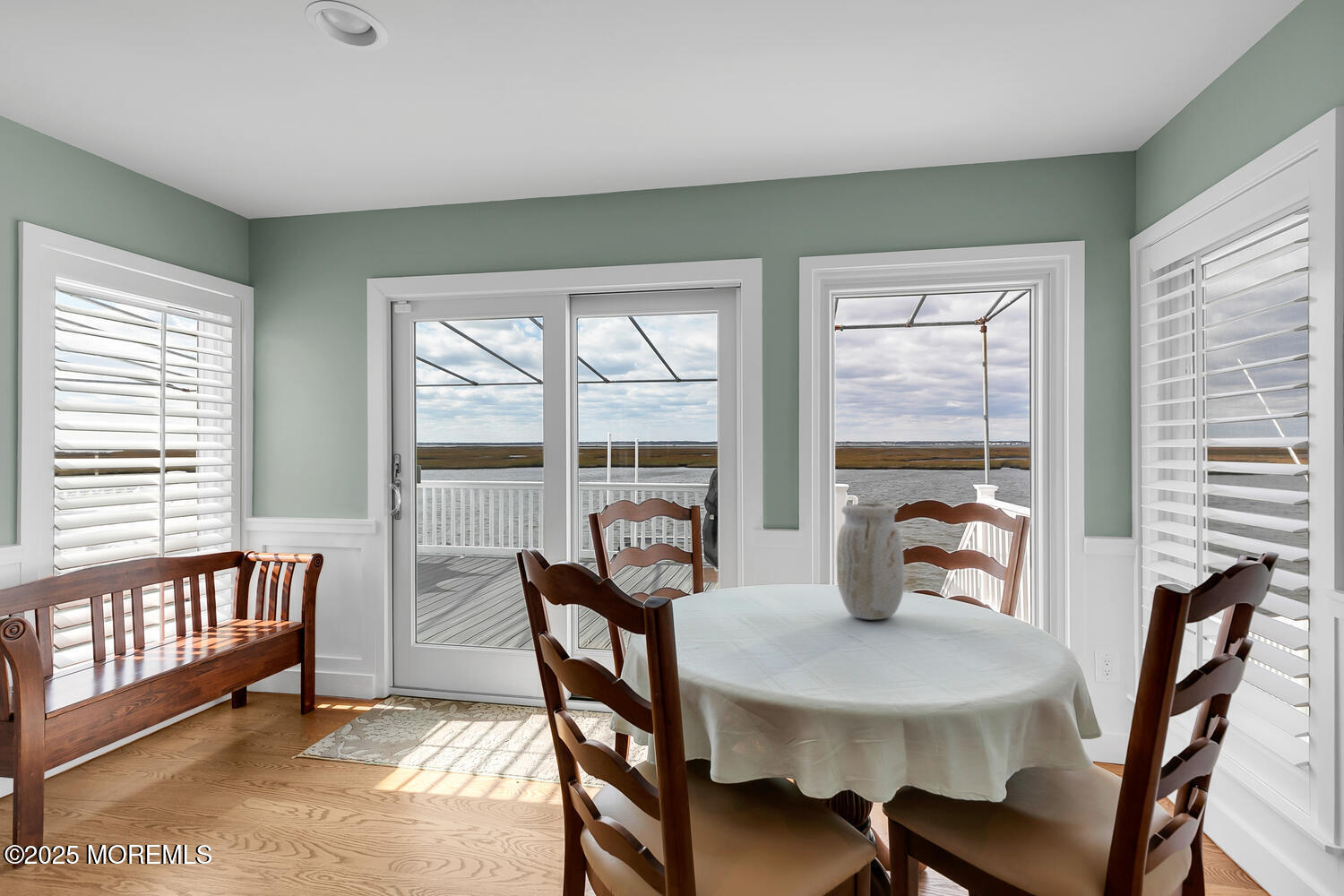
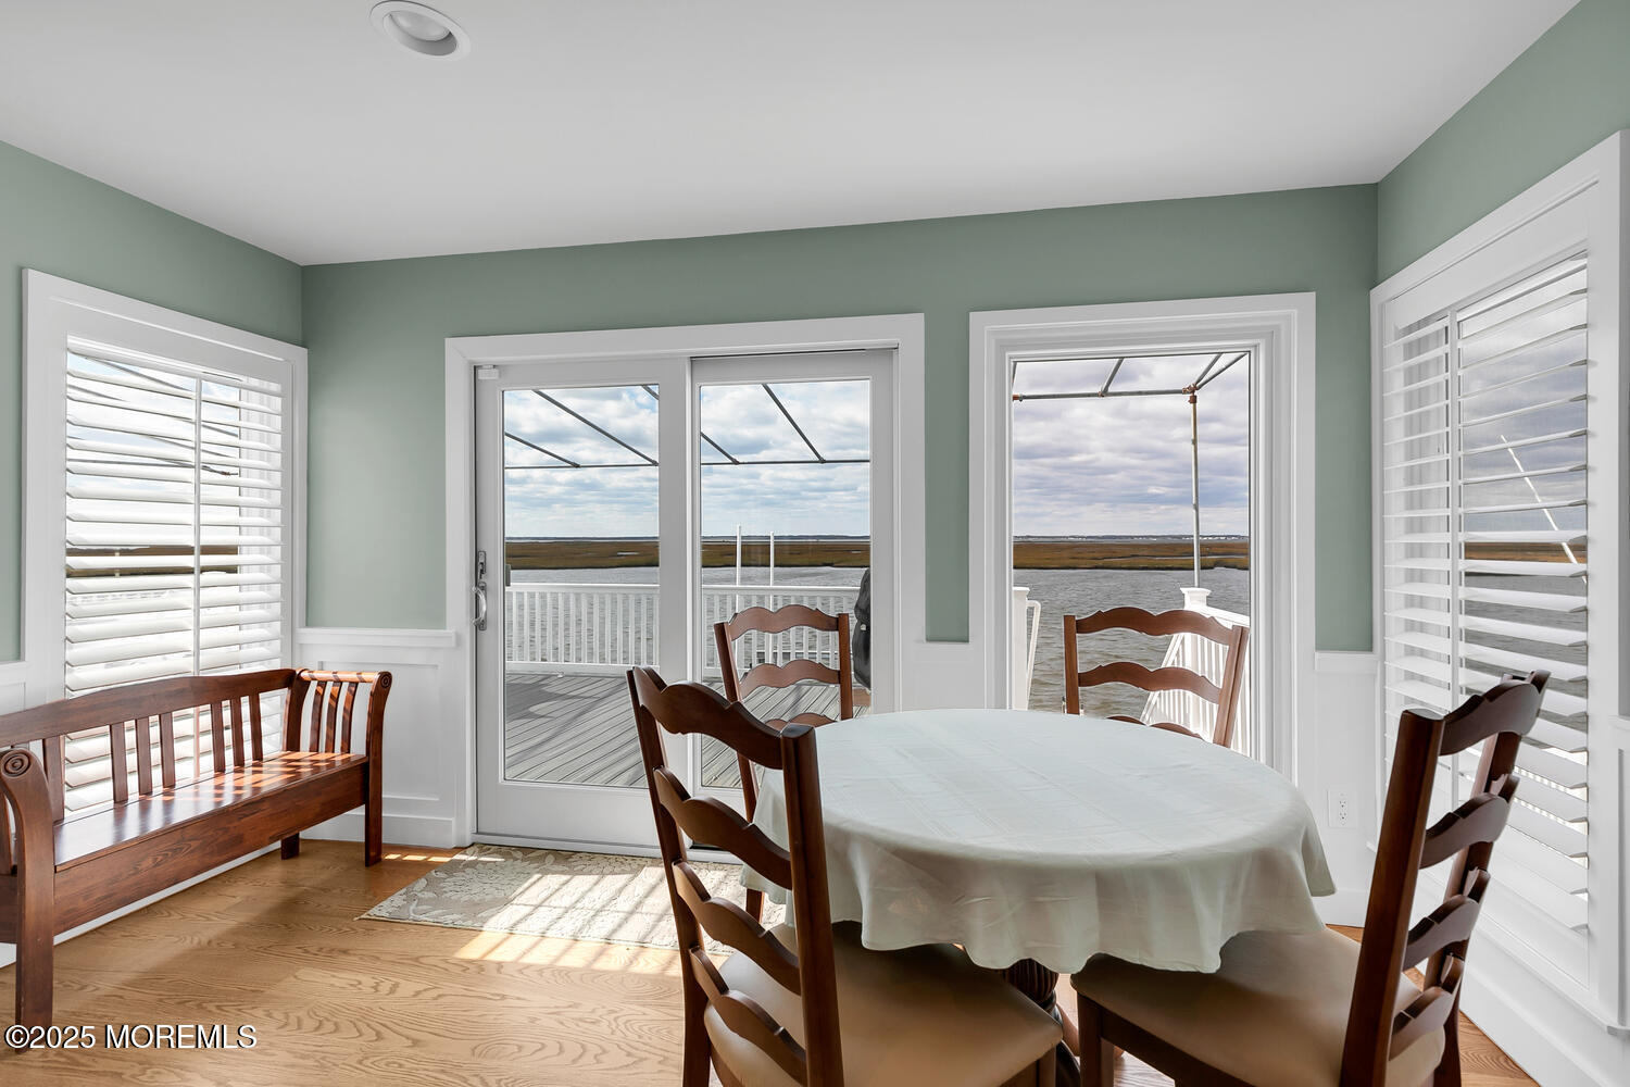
- vase [835,502,905,620]
